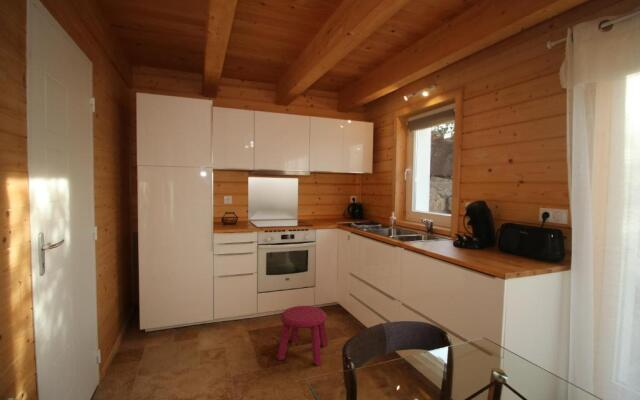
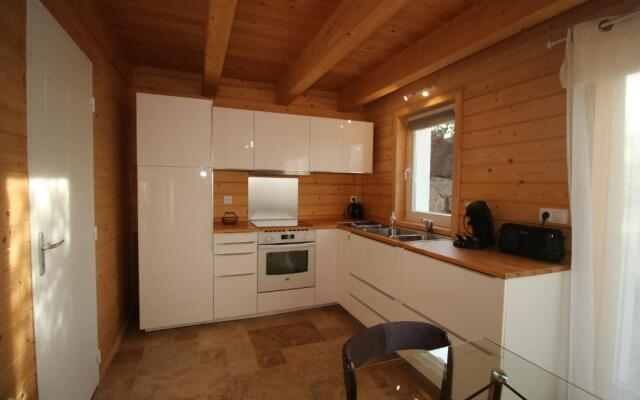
- stool [276,305,329,366]
